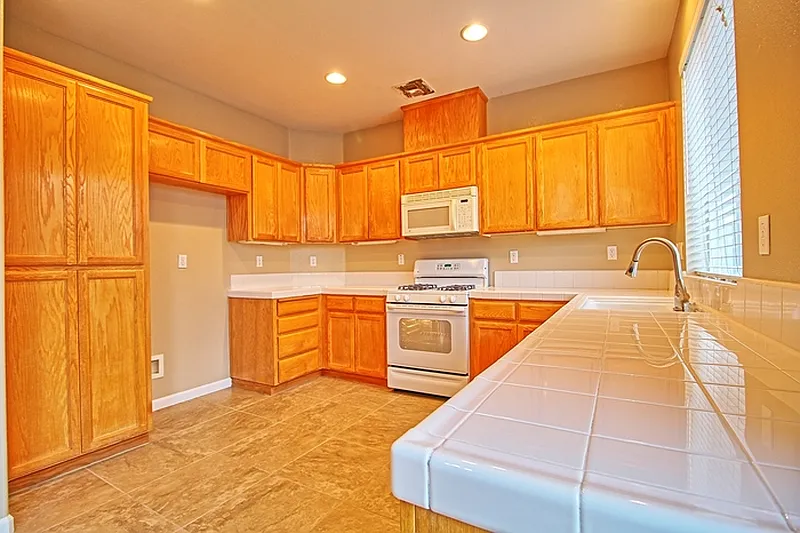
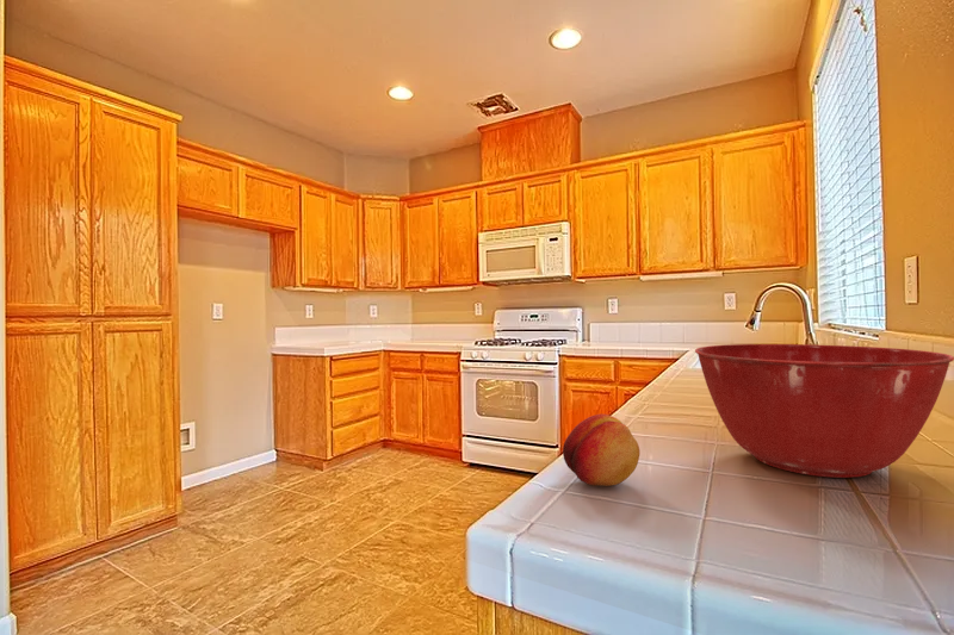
+ fruit [562,413,642,487]
+ mixing bowl [694,343,954,479]
